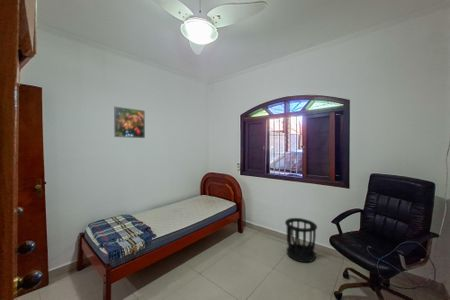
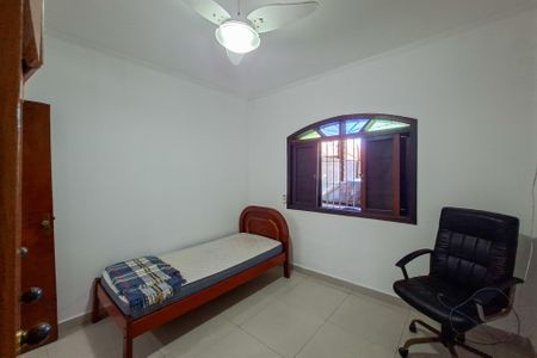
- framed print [113,106,146,139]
- wastebasket [284,217,318,263]
